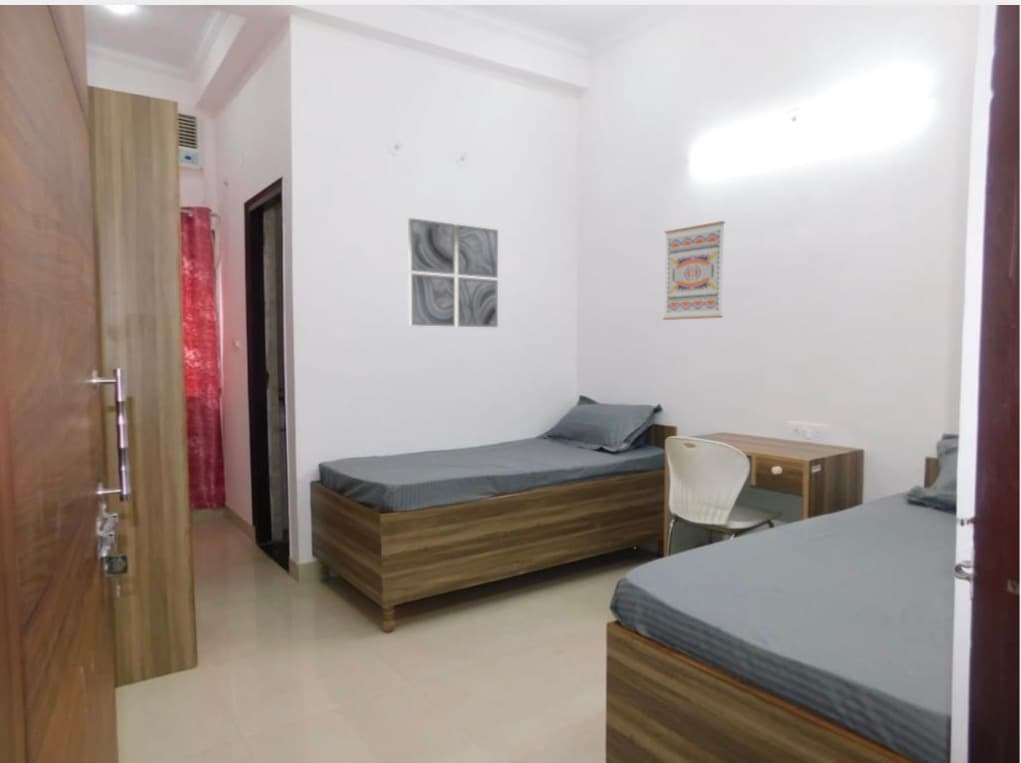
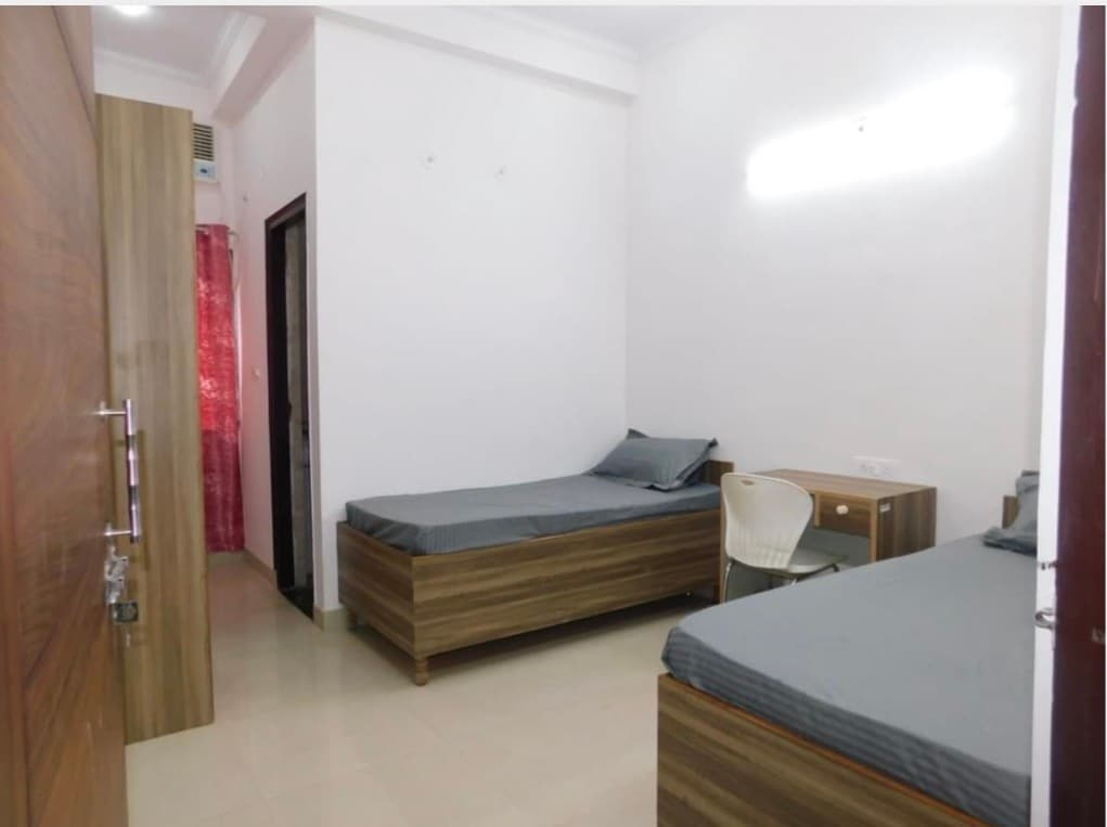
- wall art [662,220,726,321]
- wall art [407,217,499,328]
